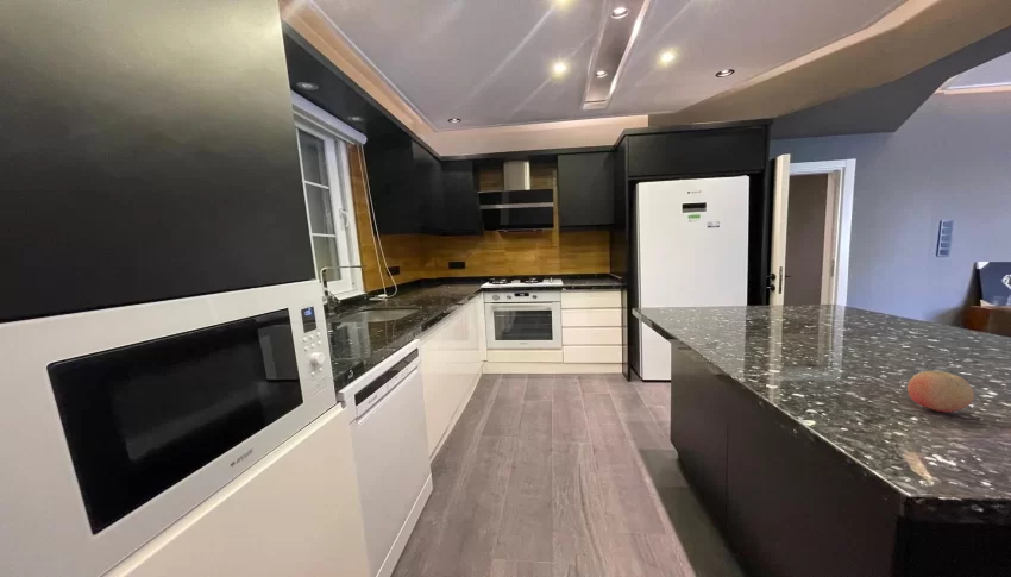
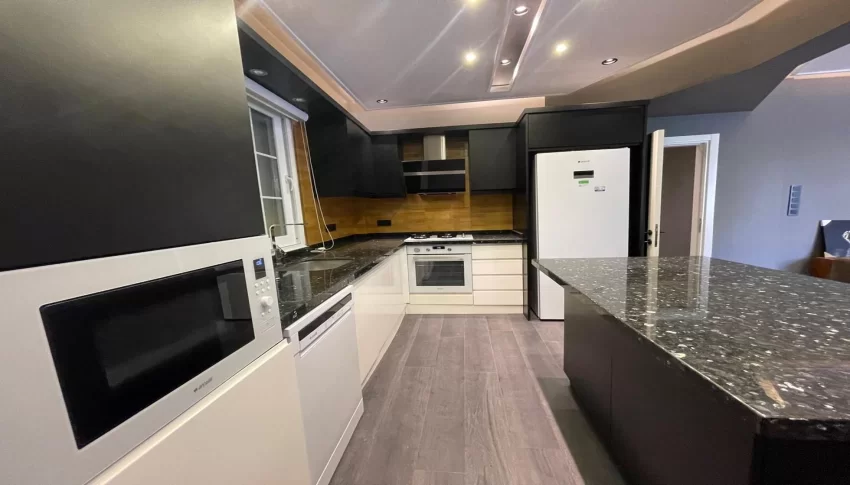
- fruit [906,370,975,414]
